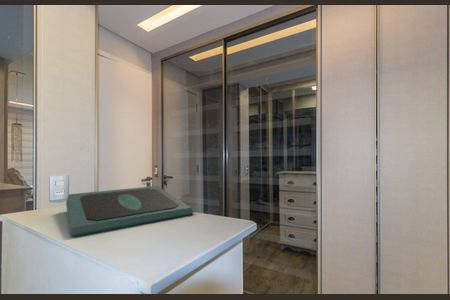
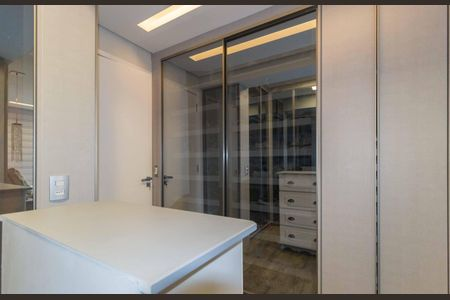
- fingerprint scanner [65,185,195,238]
